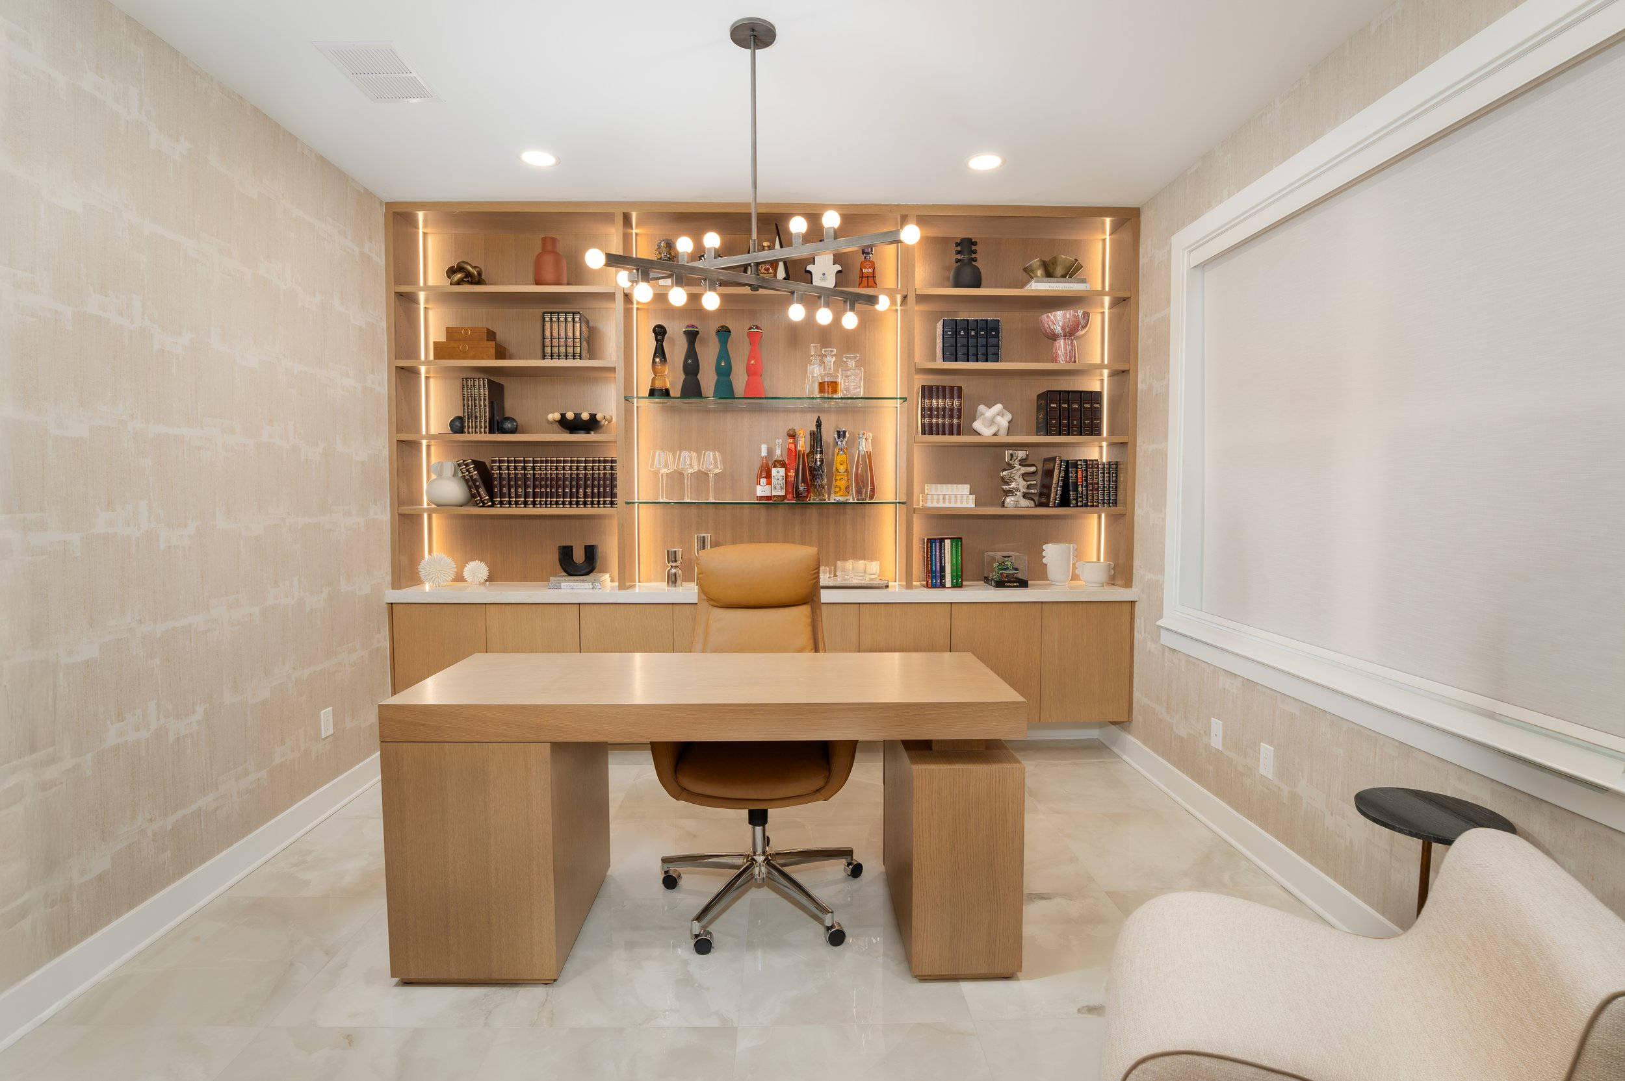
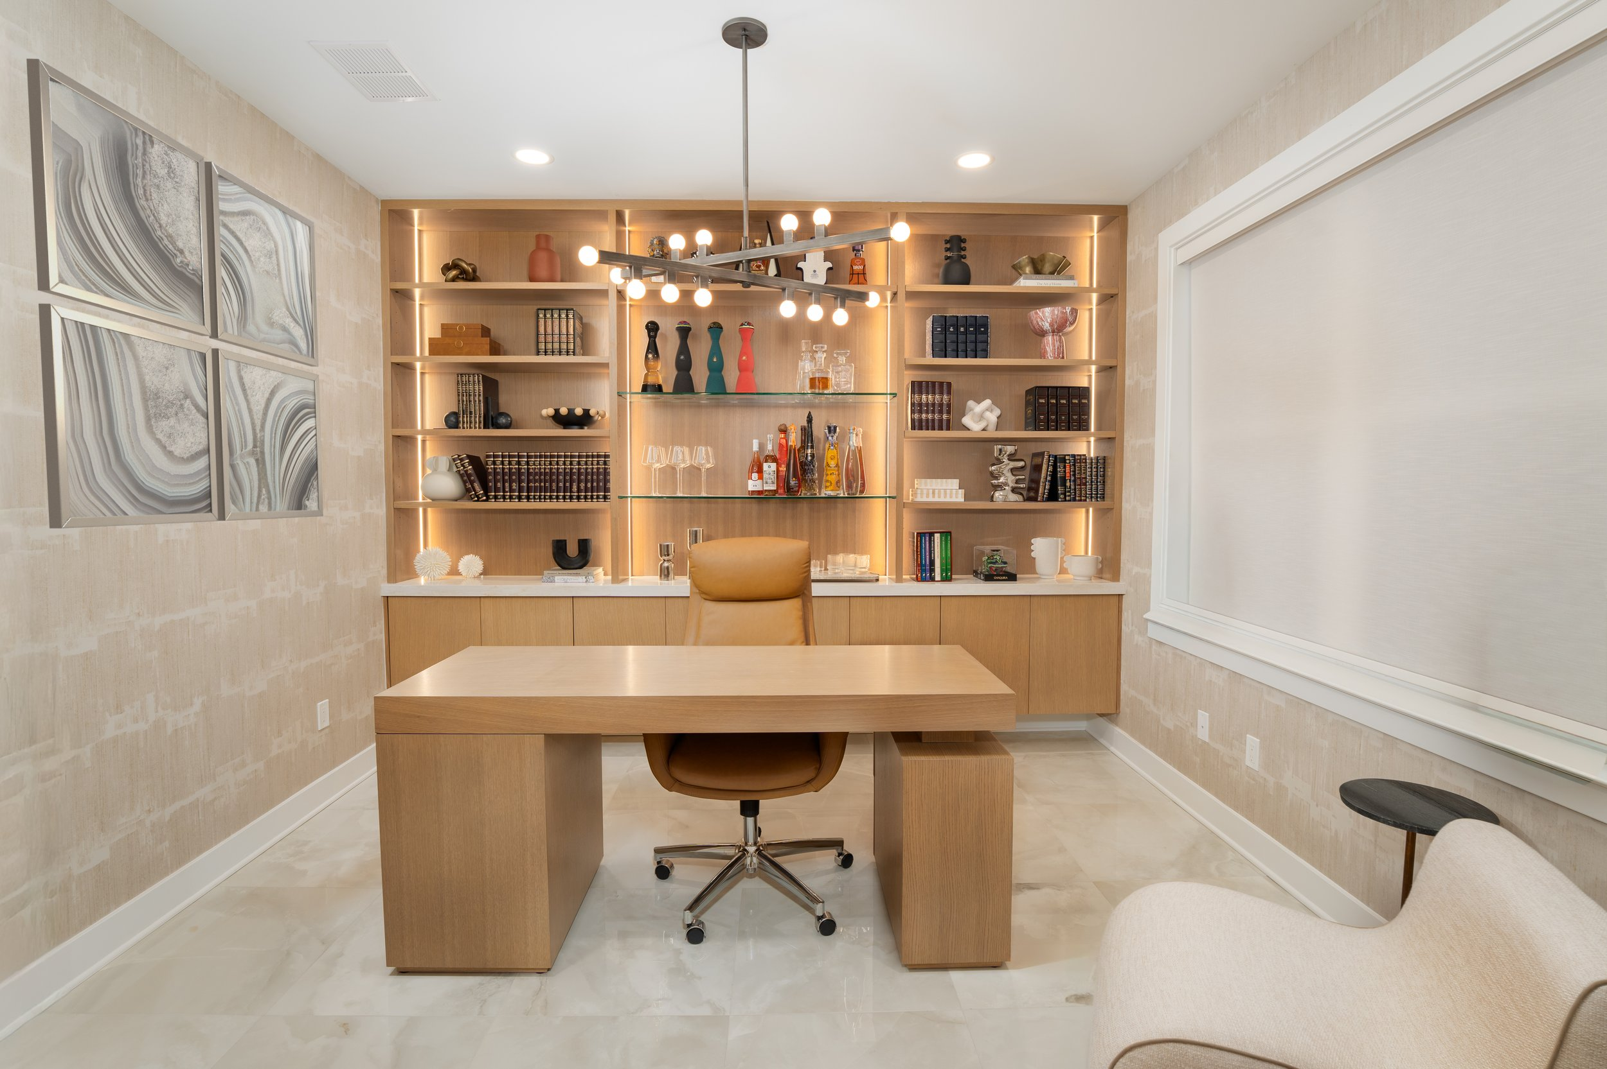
+ wall art [26,57,324,529]
